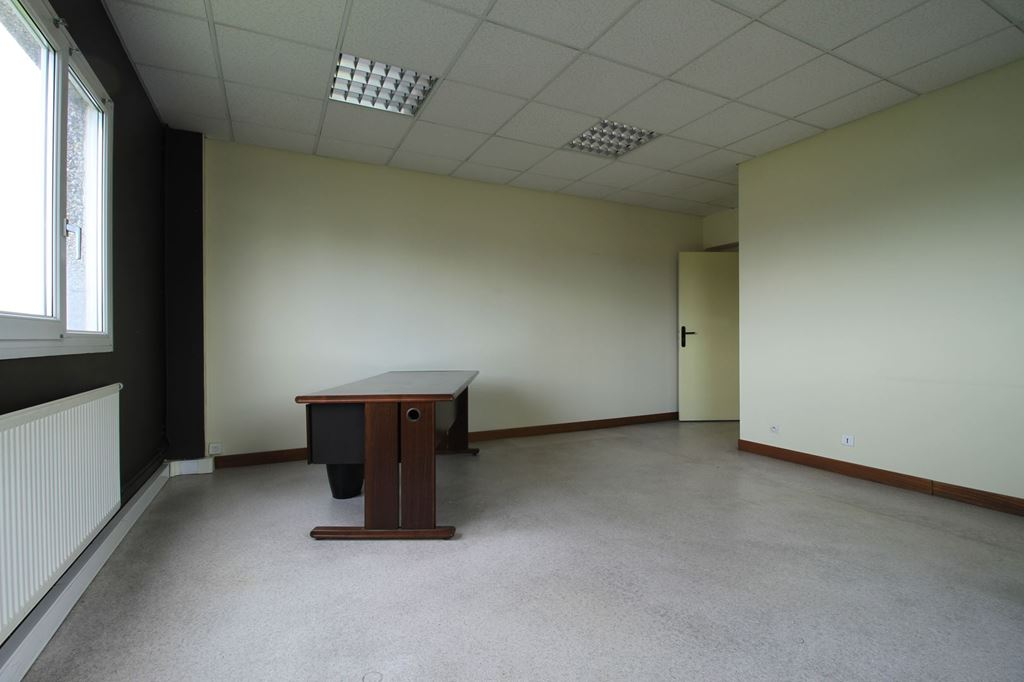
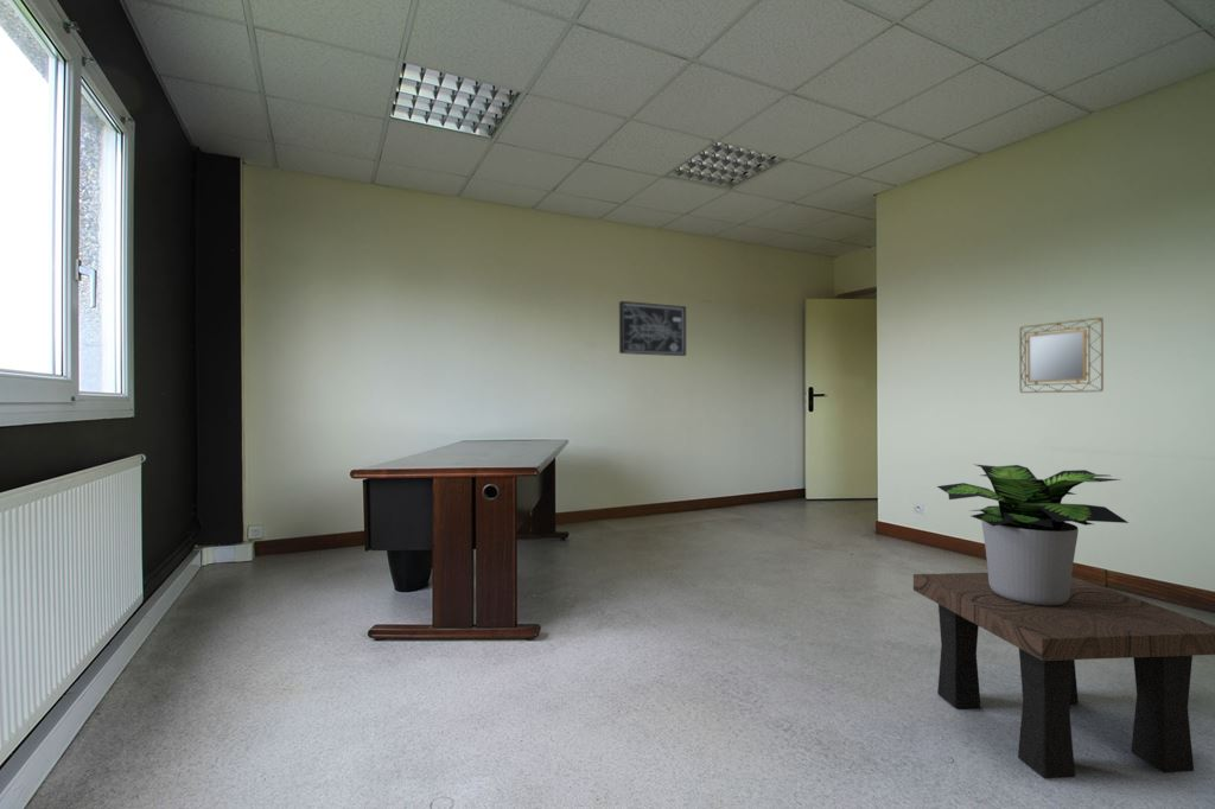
+ potted plant [936,463,1130,606]
+ side table [912,572,1215,779]
+ home mirror [1018,317,1105,394]
+ wall art [618,300,687,357]
